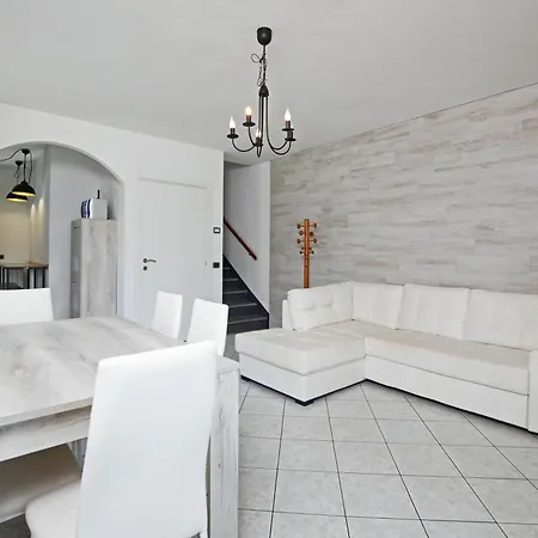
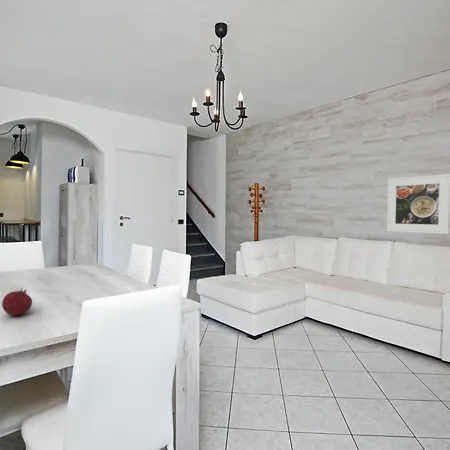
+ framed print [386,173,450,235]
+ fruit [1,288,33,316]
